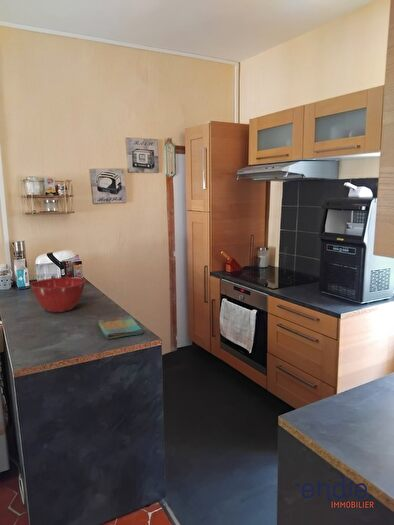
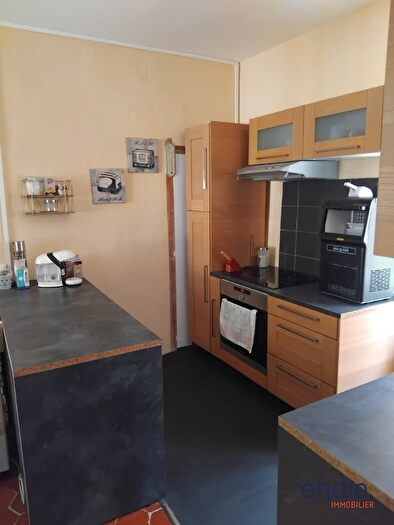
- mixing bowl [29,276,86,313]
- dish towel [97,315,144,340]
